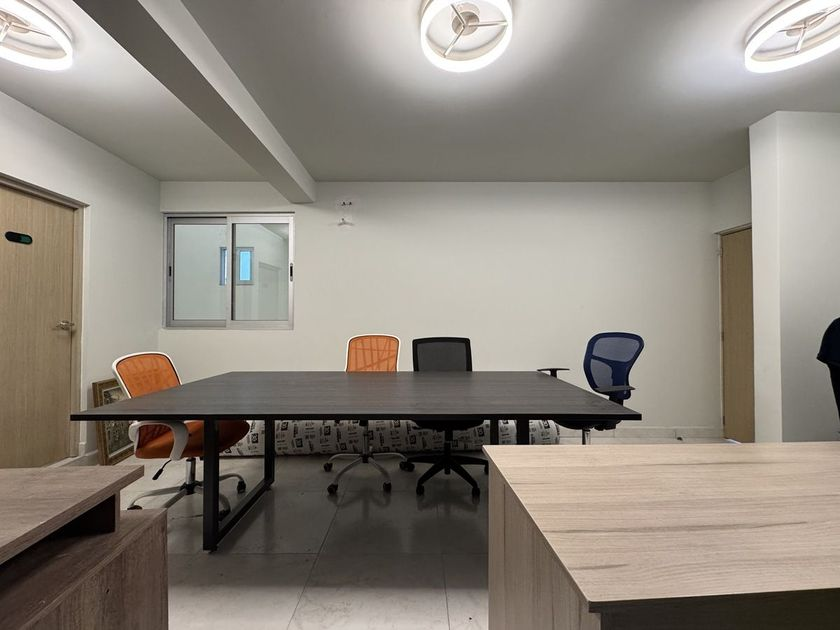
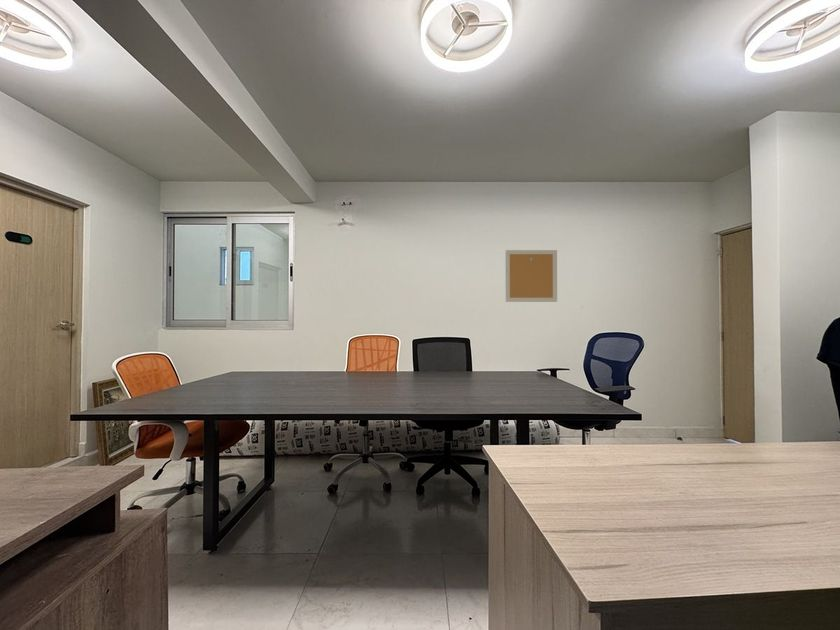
+ wall art [505,249,558,303]
